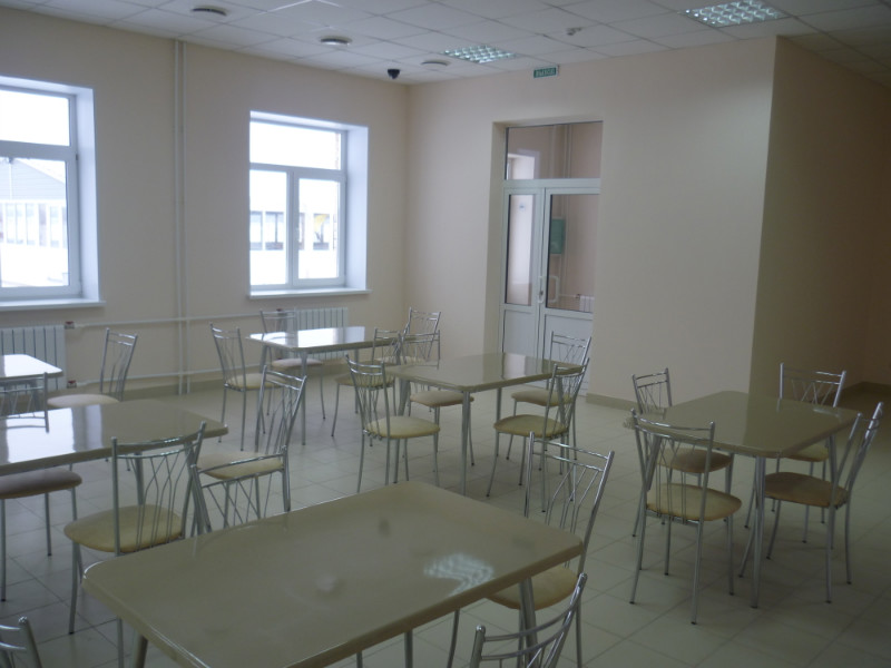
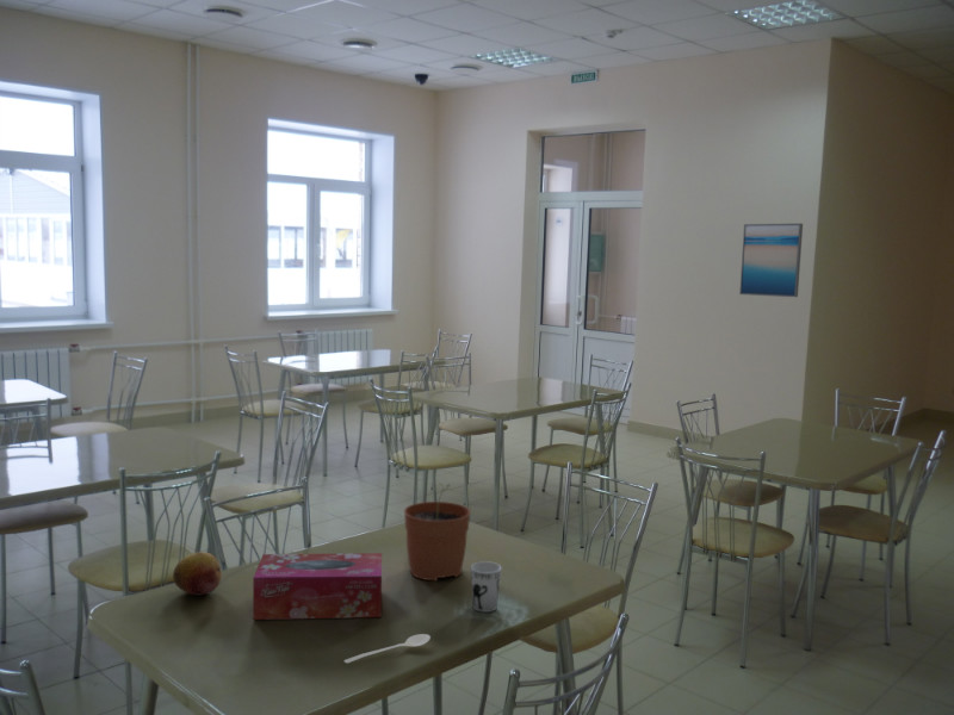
+ wall art [738,222,804,298]
+ plant pot [403,483,472,582]
+ tissue box [252,552,383,621]
+ cup [470,560,503,614]
+ stirrer [343,633,432,664]
+ fruit [172,551,223,597]
